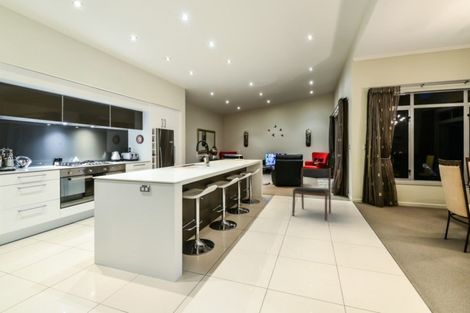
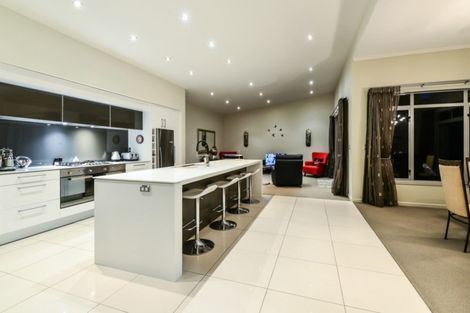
- dining chair [291,166,332,222]
